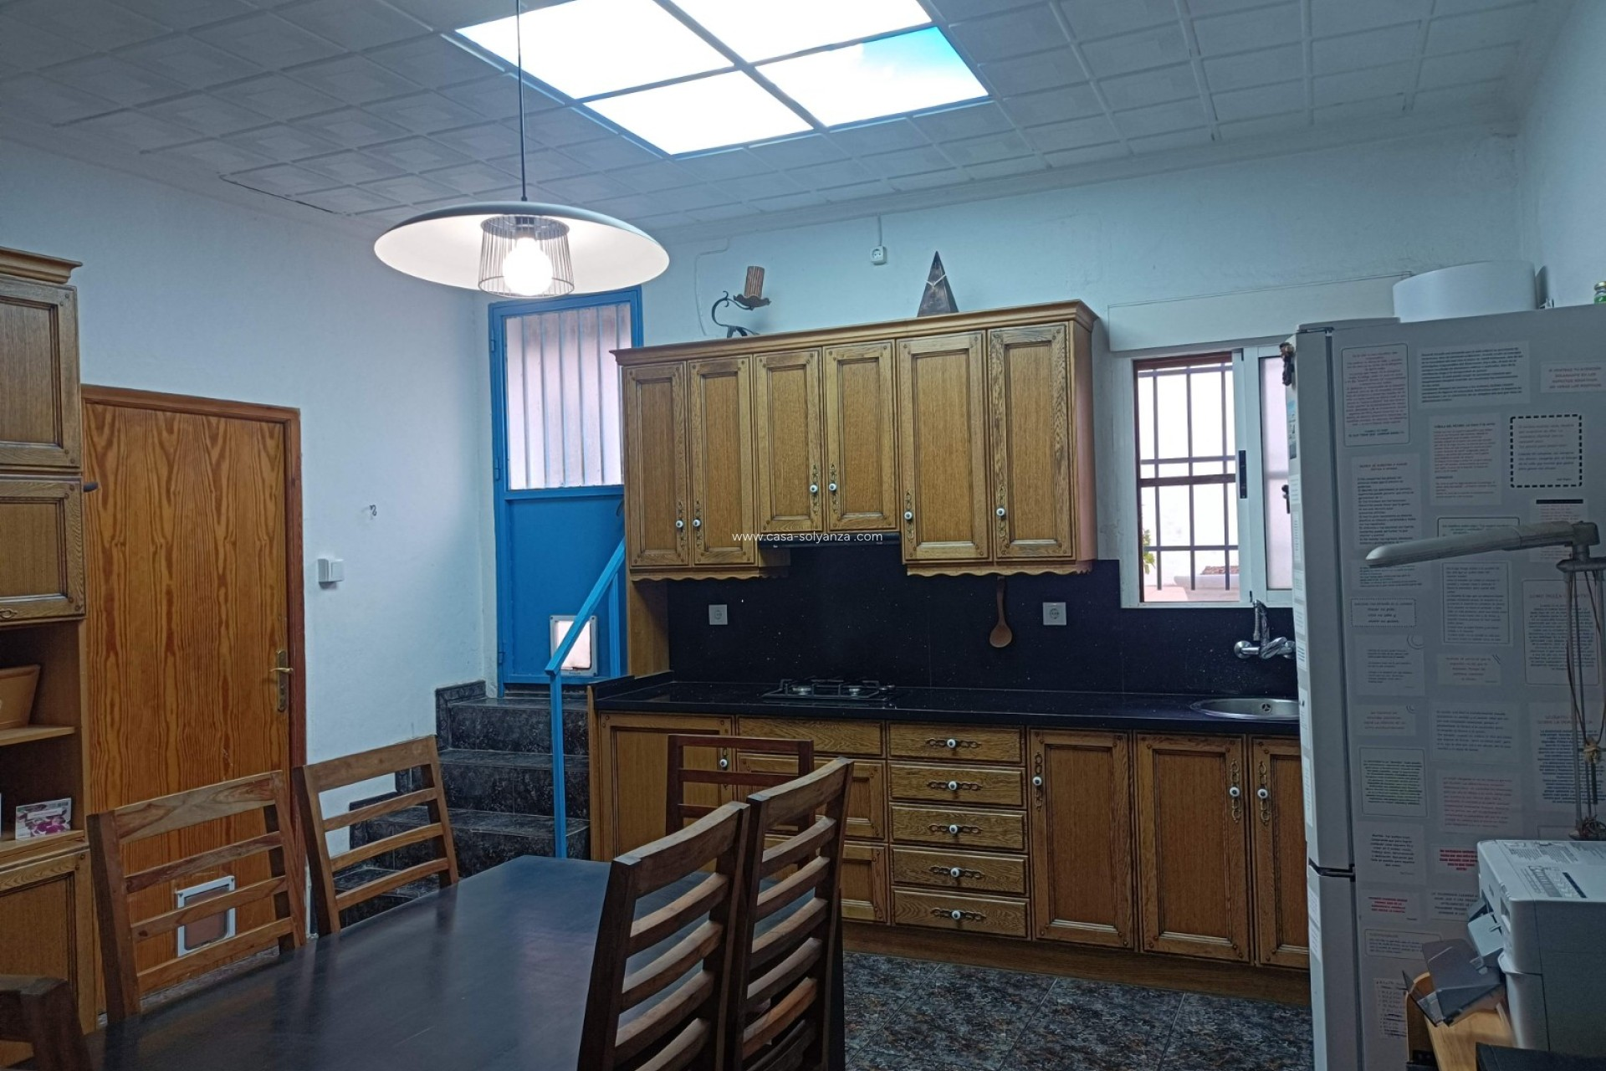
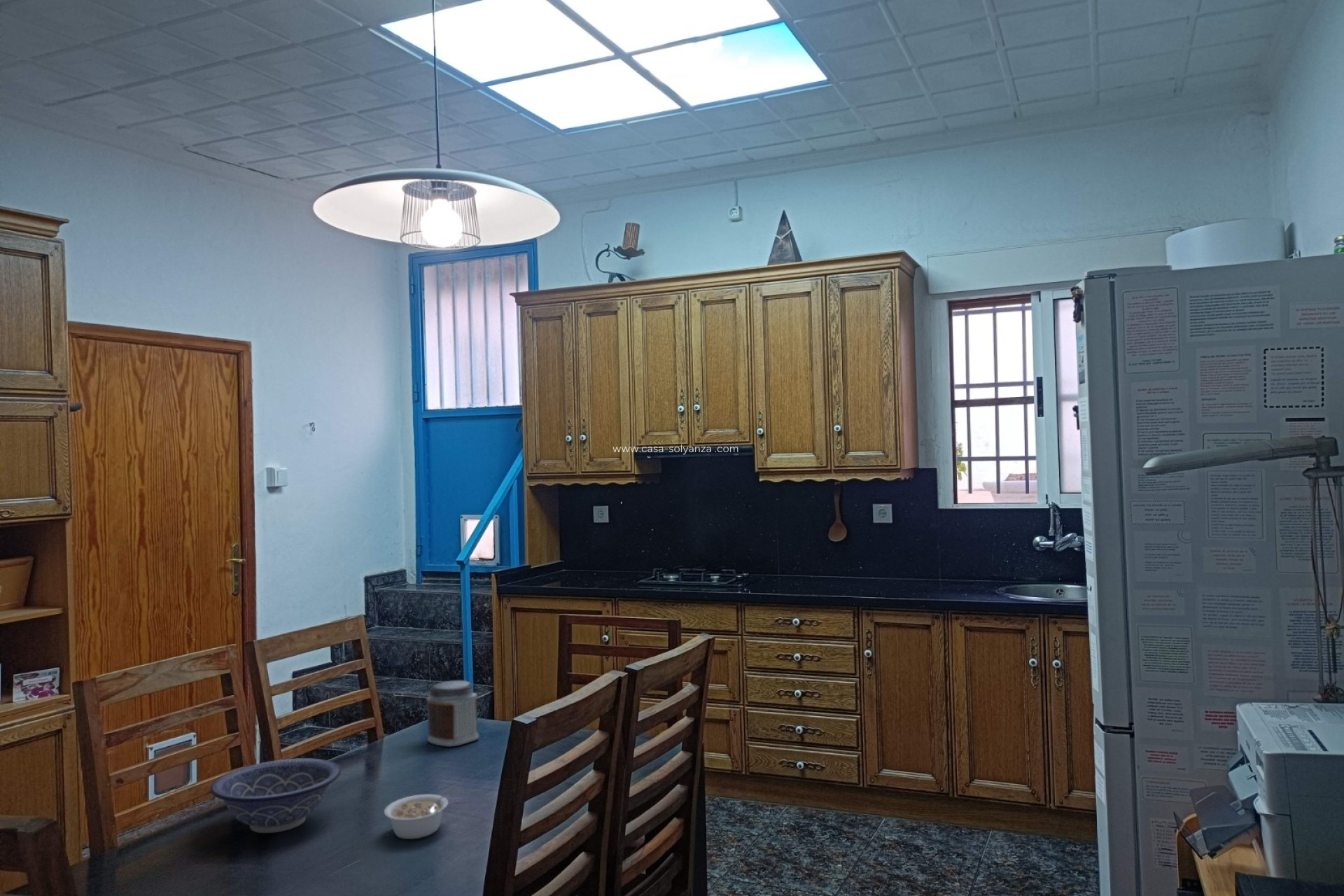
+ decorative bowl [209,757,342,834]
+ jar [426,680,479,748]
+ legume [384,787,456,840]
